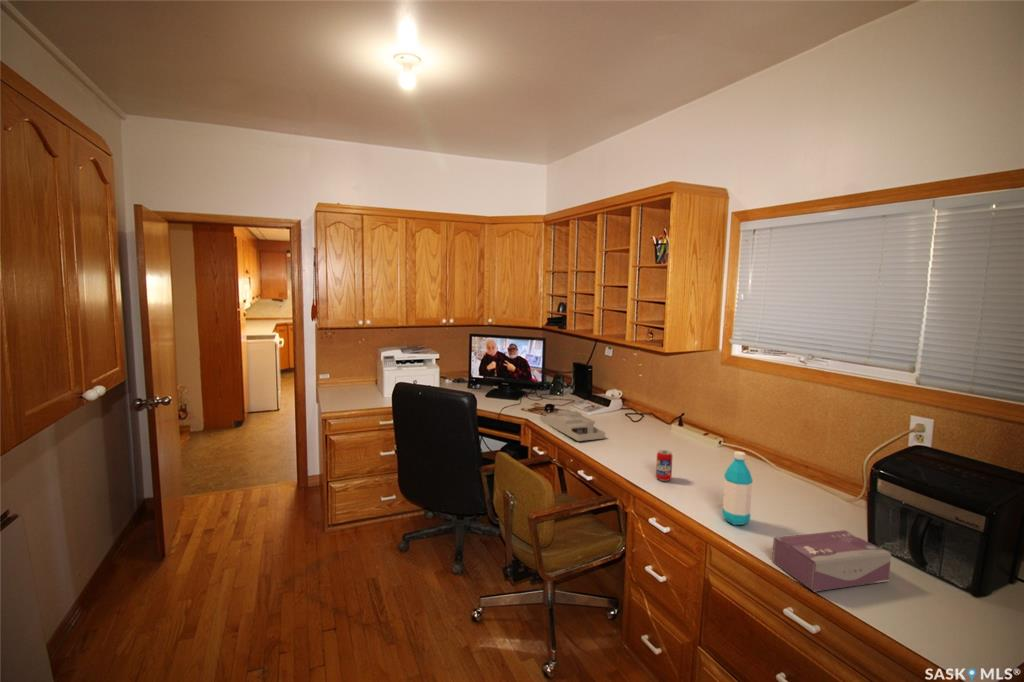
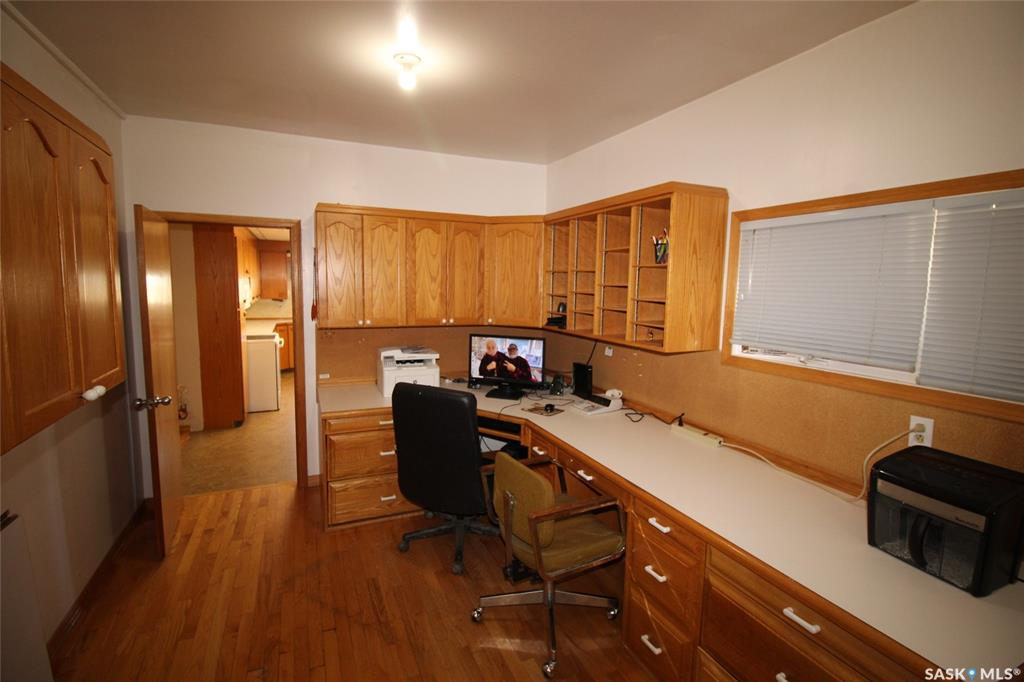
- tissue box [771,529,892,592]
- desk organizer [539,409,606,442]
- water bottle [721,450,754,526]
- beverage can [655,449,673,482]
